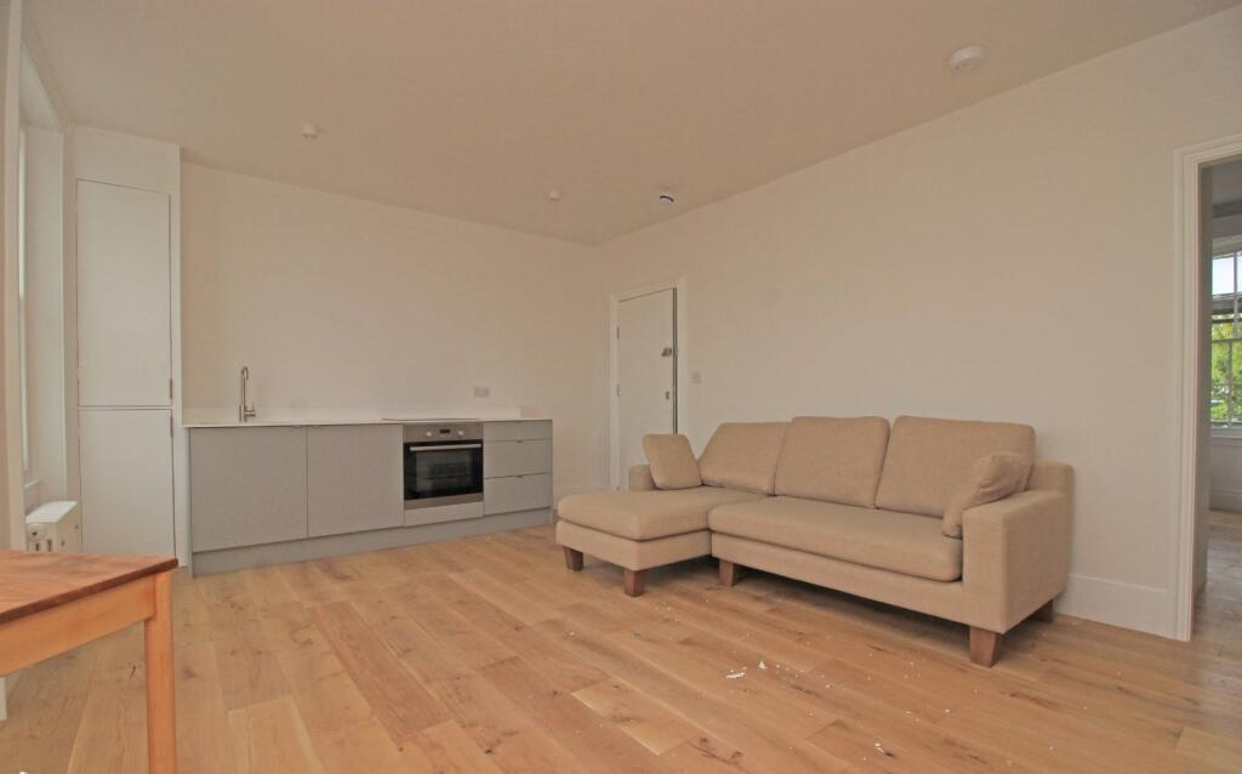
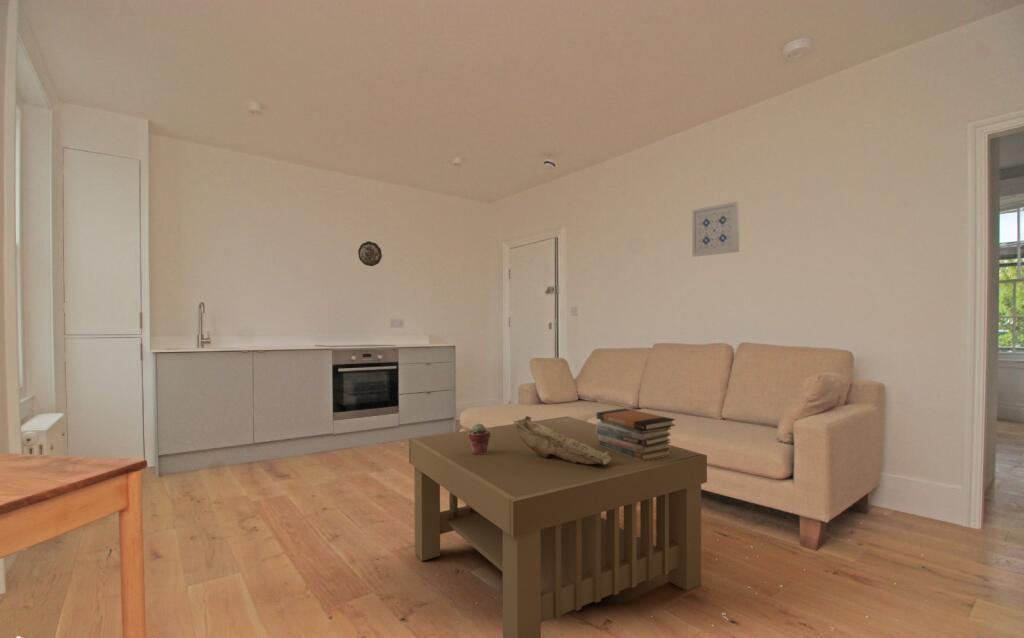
+ decorative plate [357,240,383,267]
+ potted succulent [468,422,491,455]
+ decorative bowl [512,415,612,465]
+ book stack [596,407,676,461]
+ wall art [691,200,740,258]
+ coffee table [408,416,708,638]
